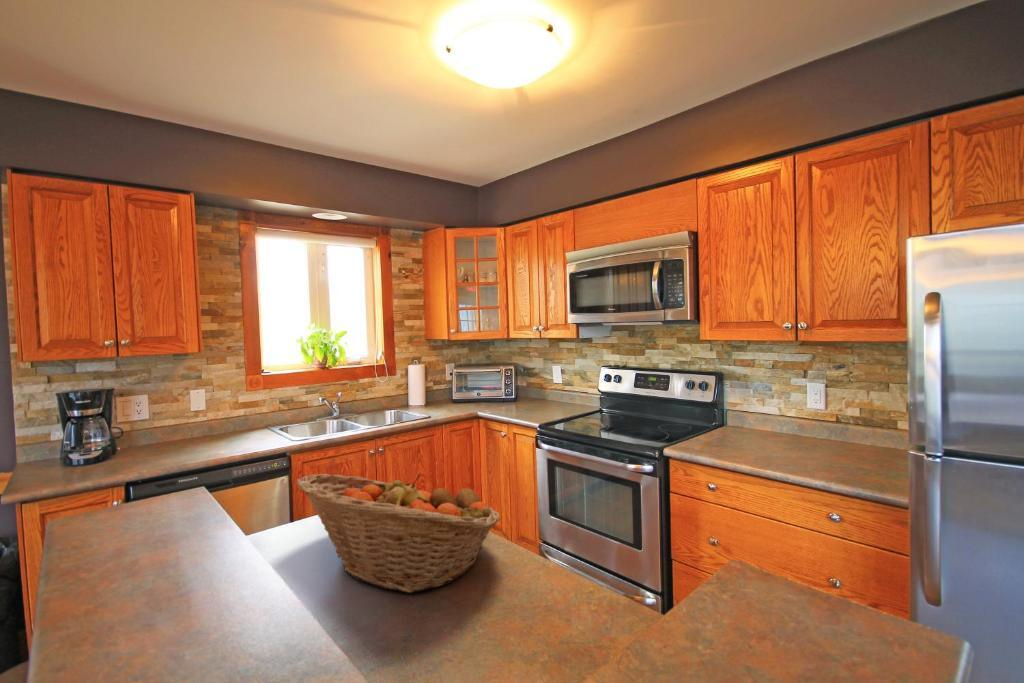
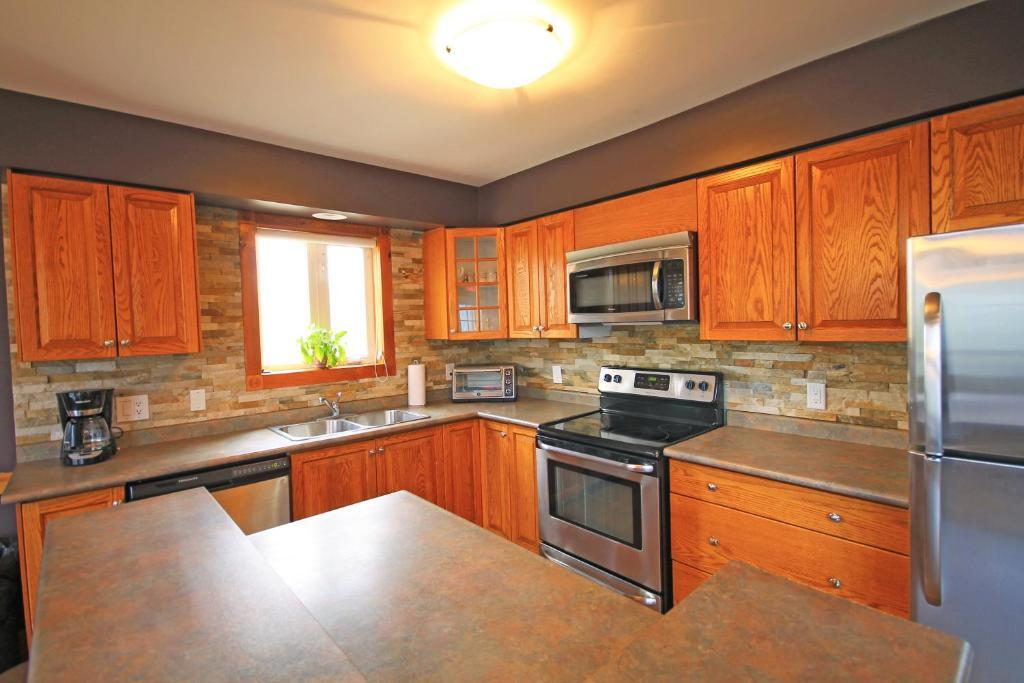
- fruit basket [296,473,502,594]
